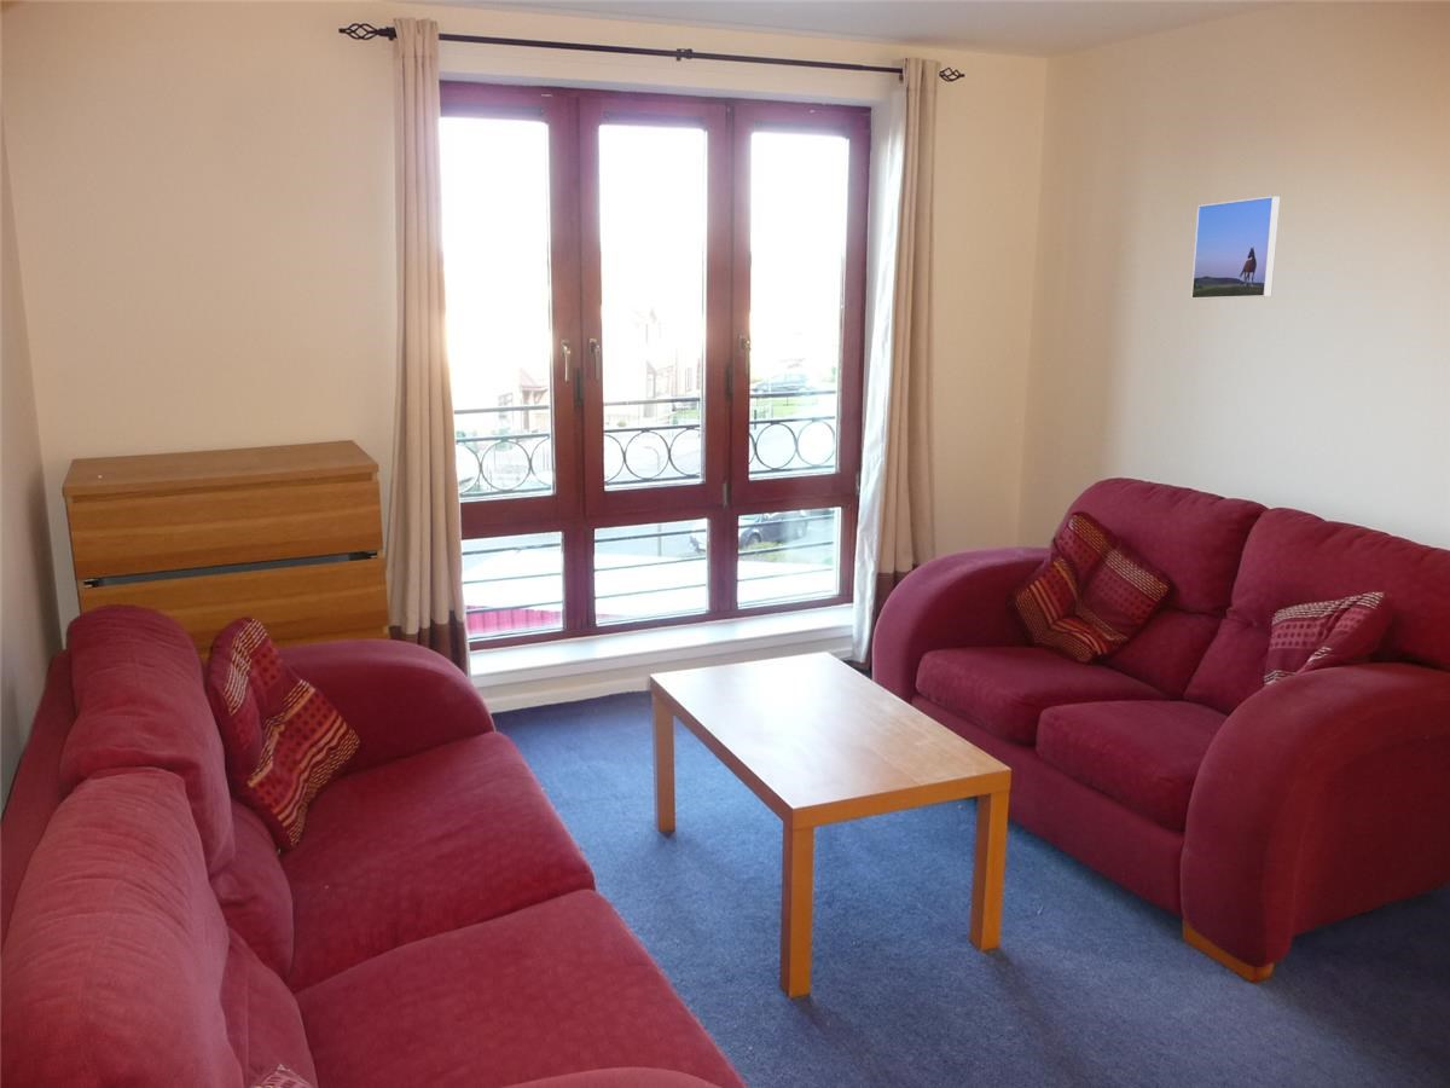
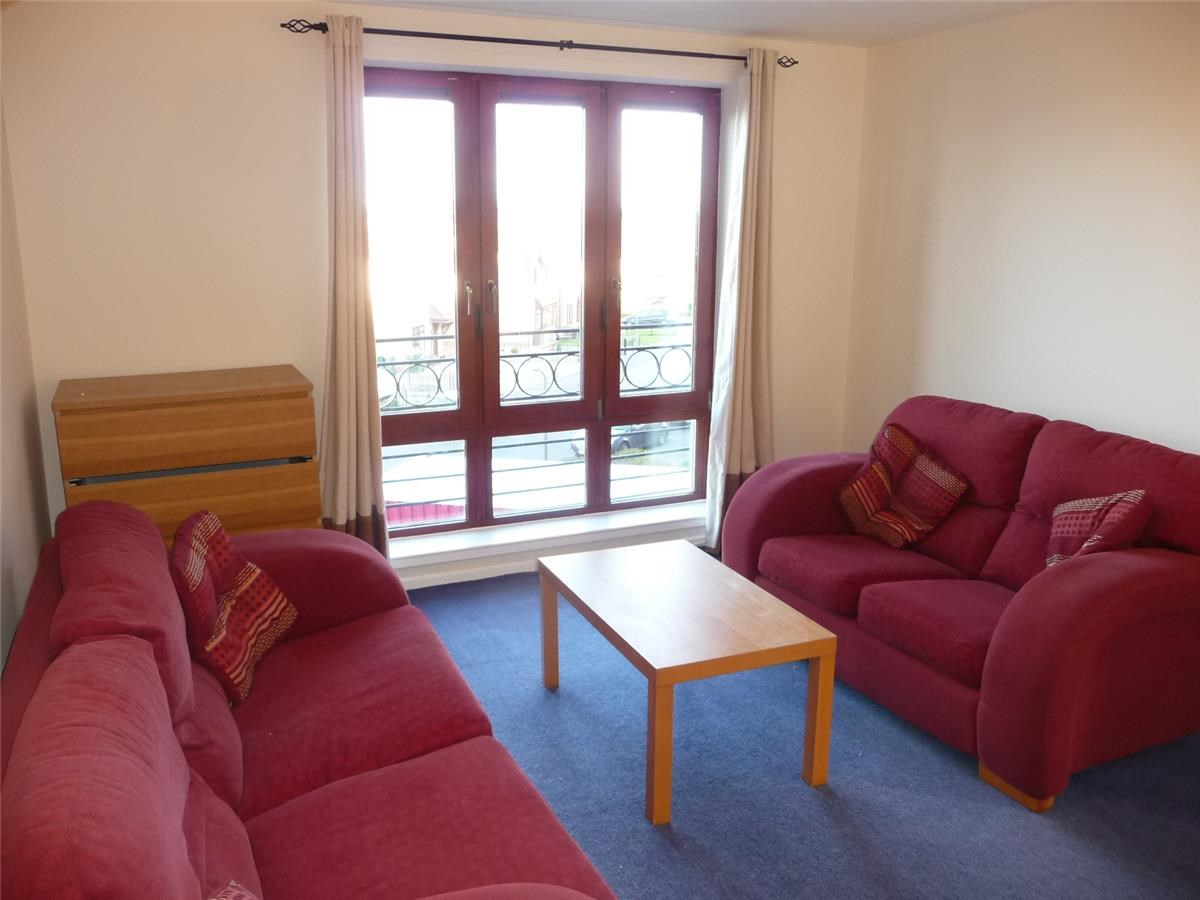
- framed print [1190,195,1282,300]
